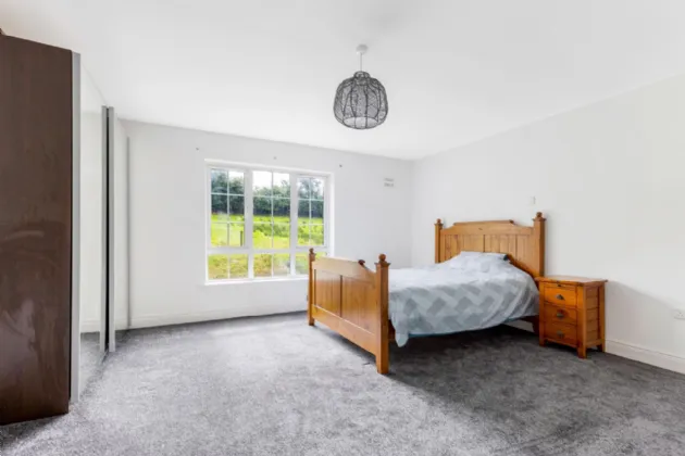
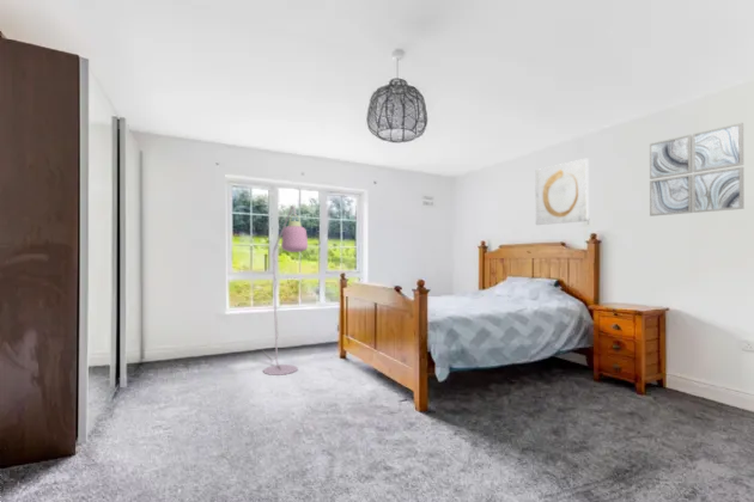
+ wall art [535,158,590,226]
+ wall art [649,122,744,218]
+ floor lamp [261,203,309,376]
